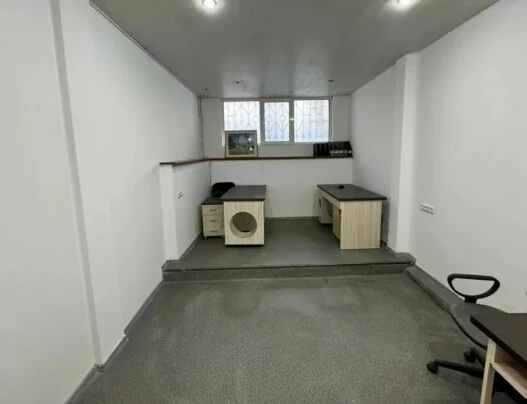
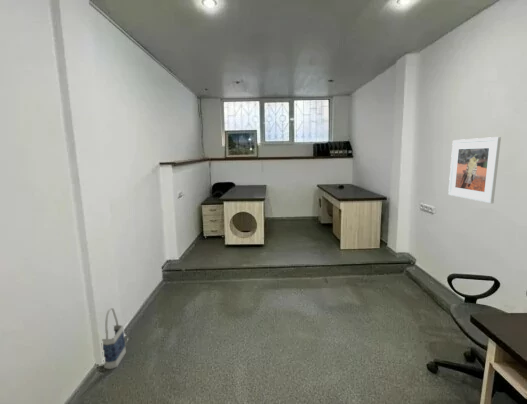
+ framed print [447,136,502,204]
+ bag [101,307,127,370]
